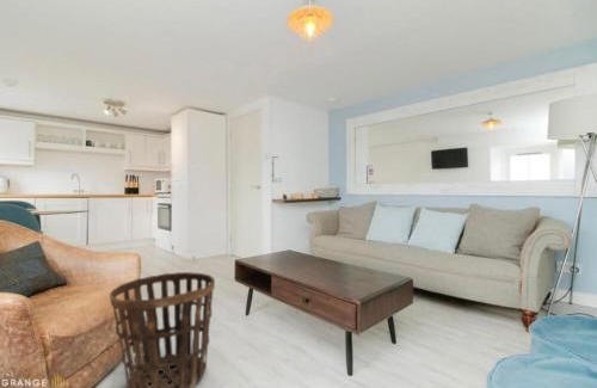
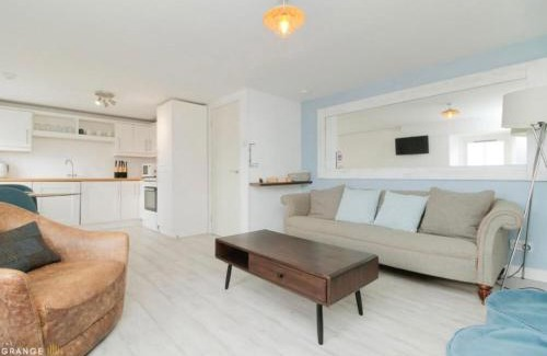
- basket [109,271,216,388]
